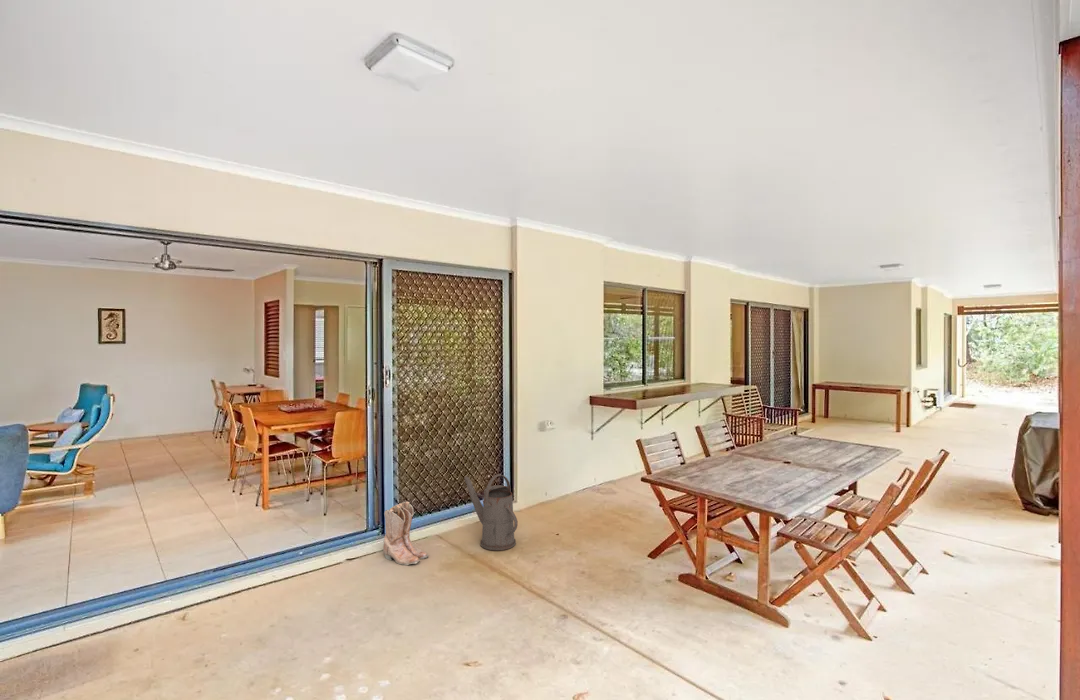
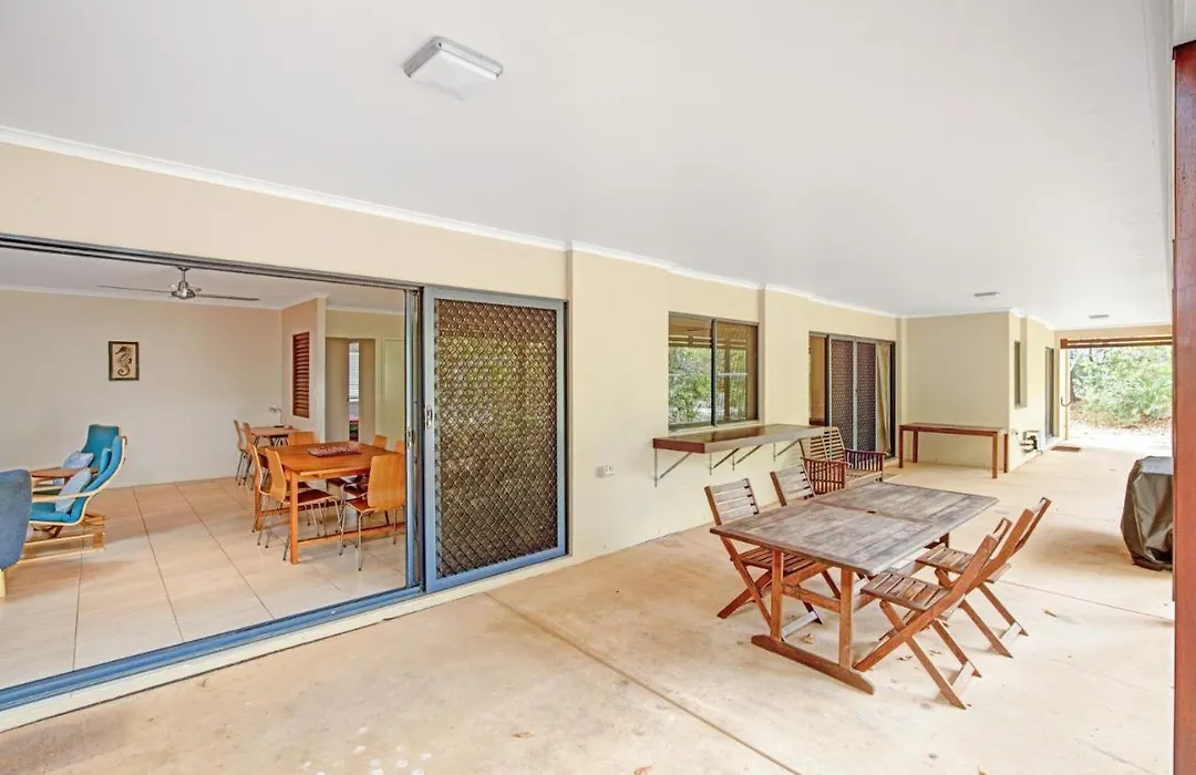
- boots [382,501,429,566]
- watering can [463,473,519,551]
